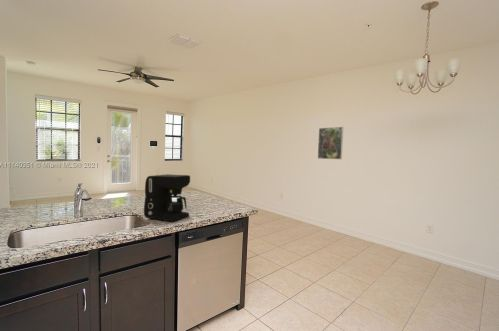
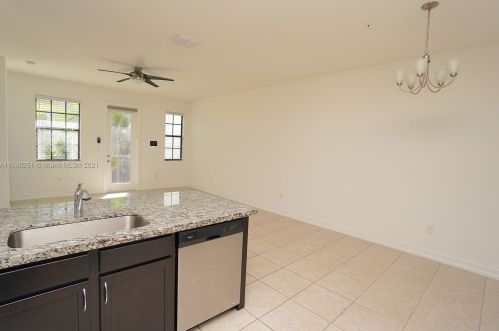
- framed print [317,126,344,160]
- coffee maker [143,173,191,222]
